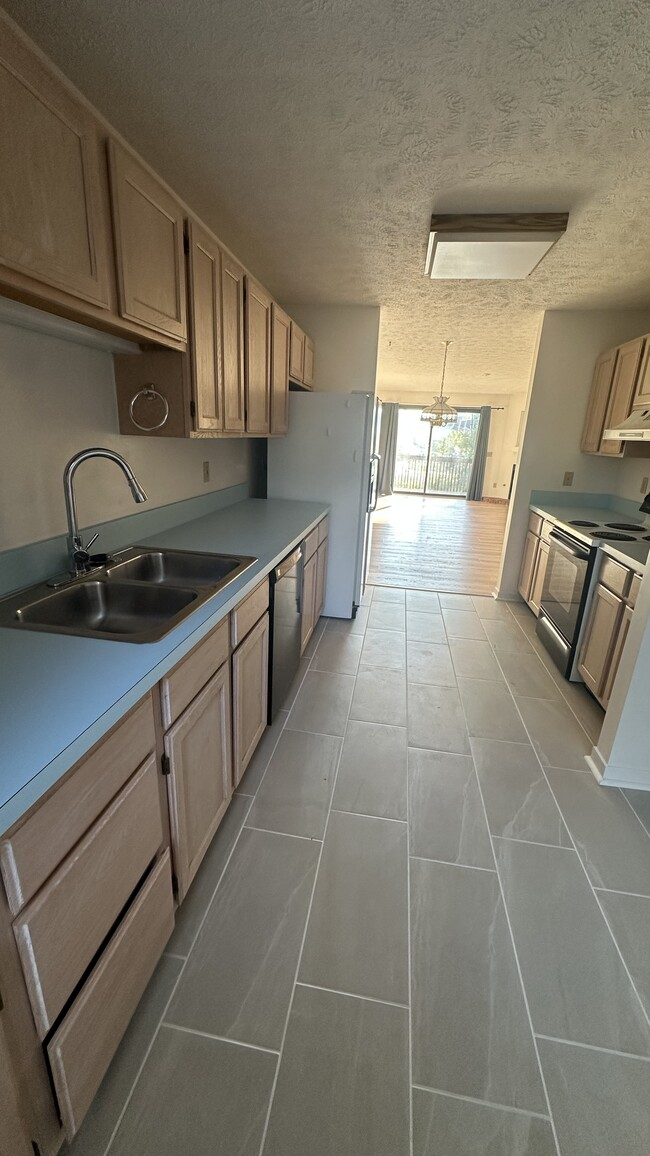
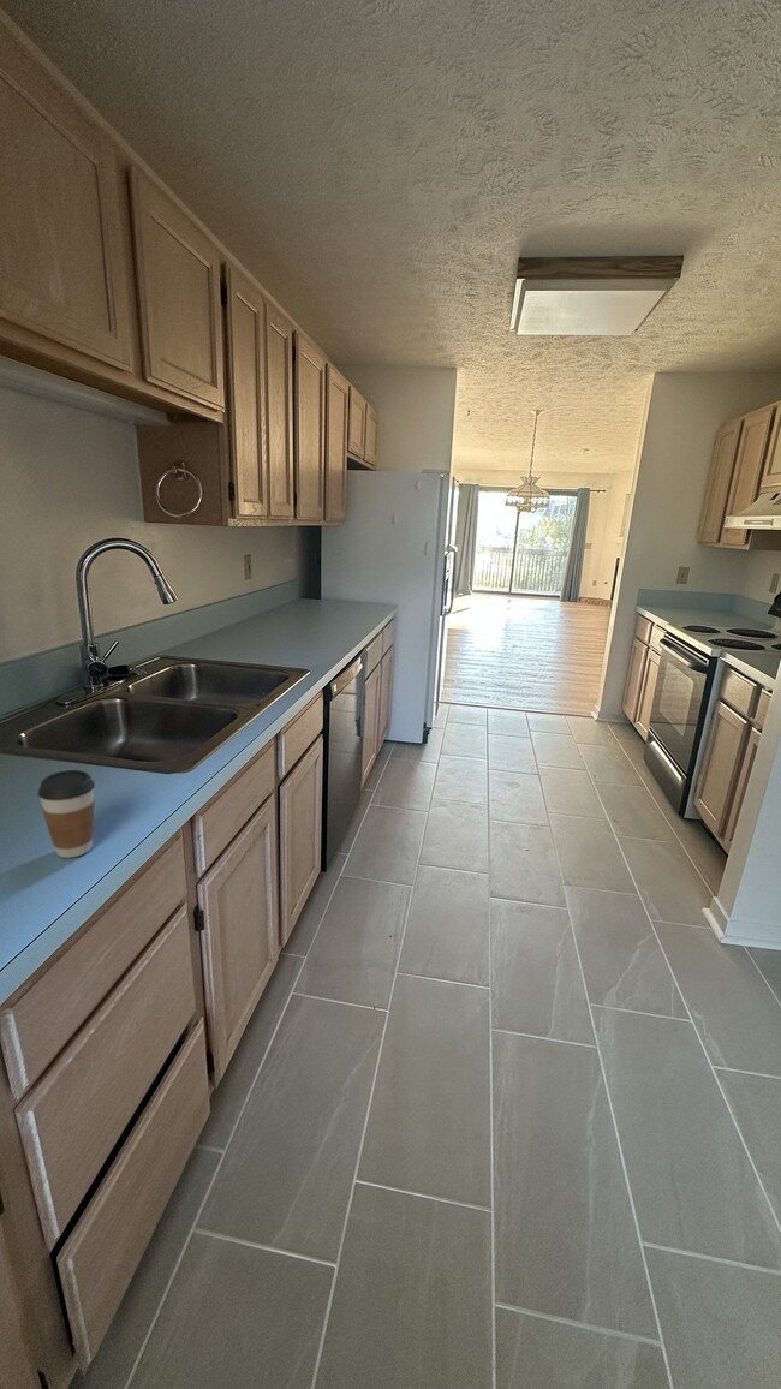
+ coffee cup [37,769,96,859]
